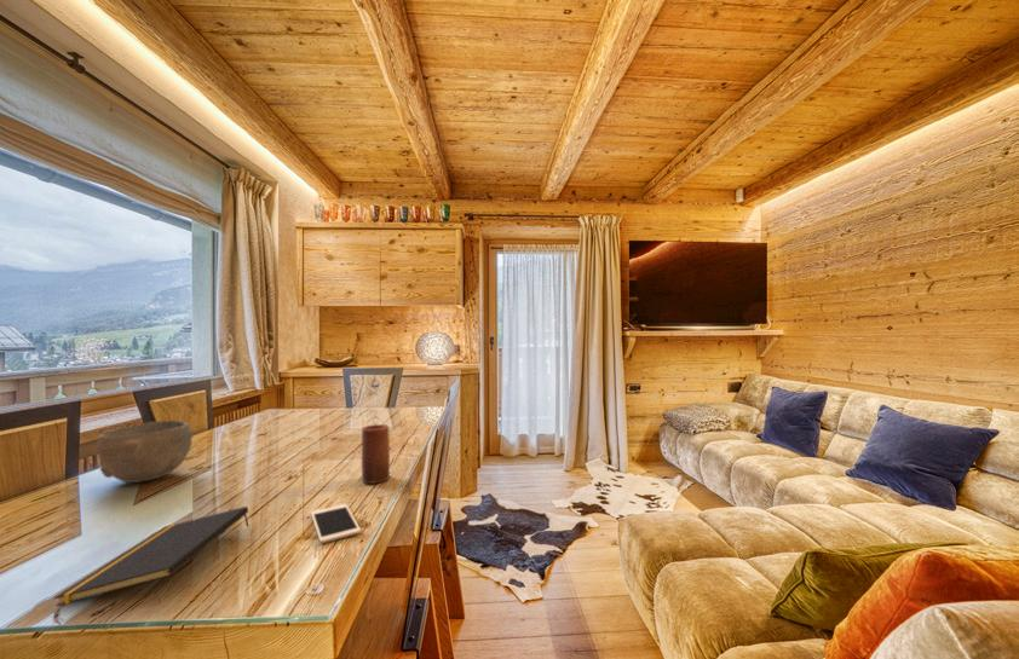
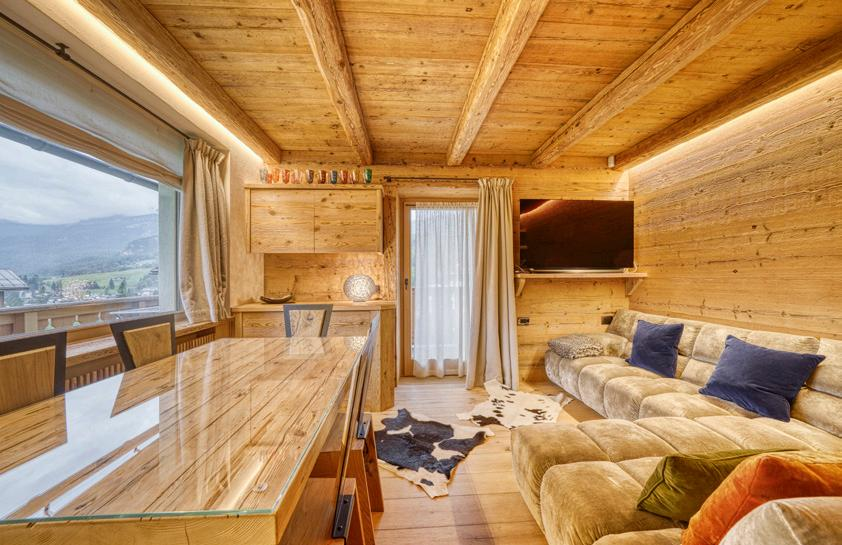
- cell phone [310,503,362,544]
- notepad [53,505,251,607]
- candle [361,423,391,485]
- bowl [96,420,195,484]
